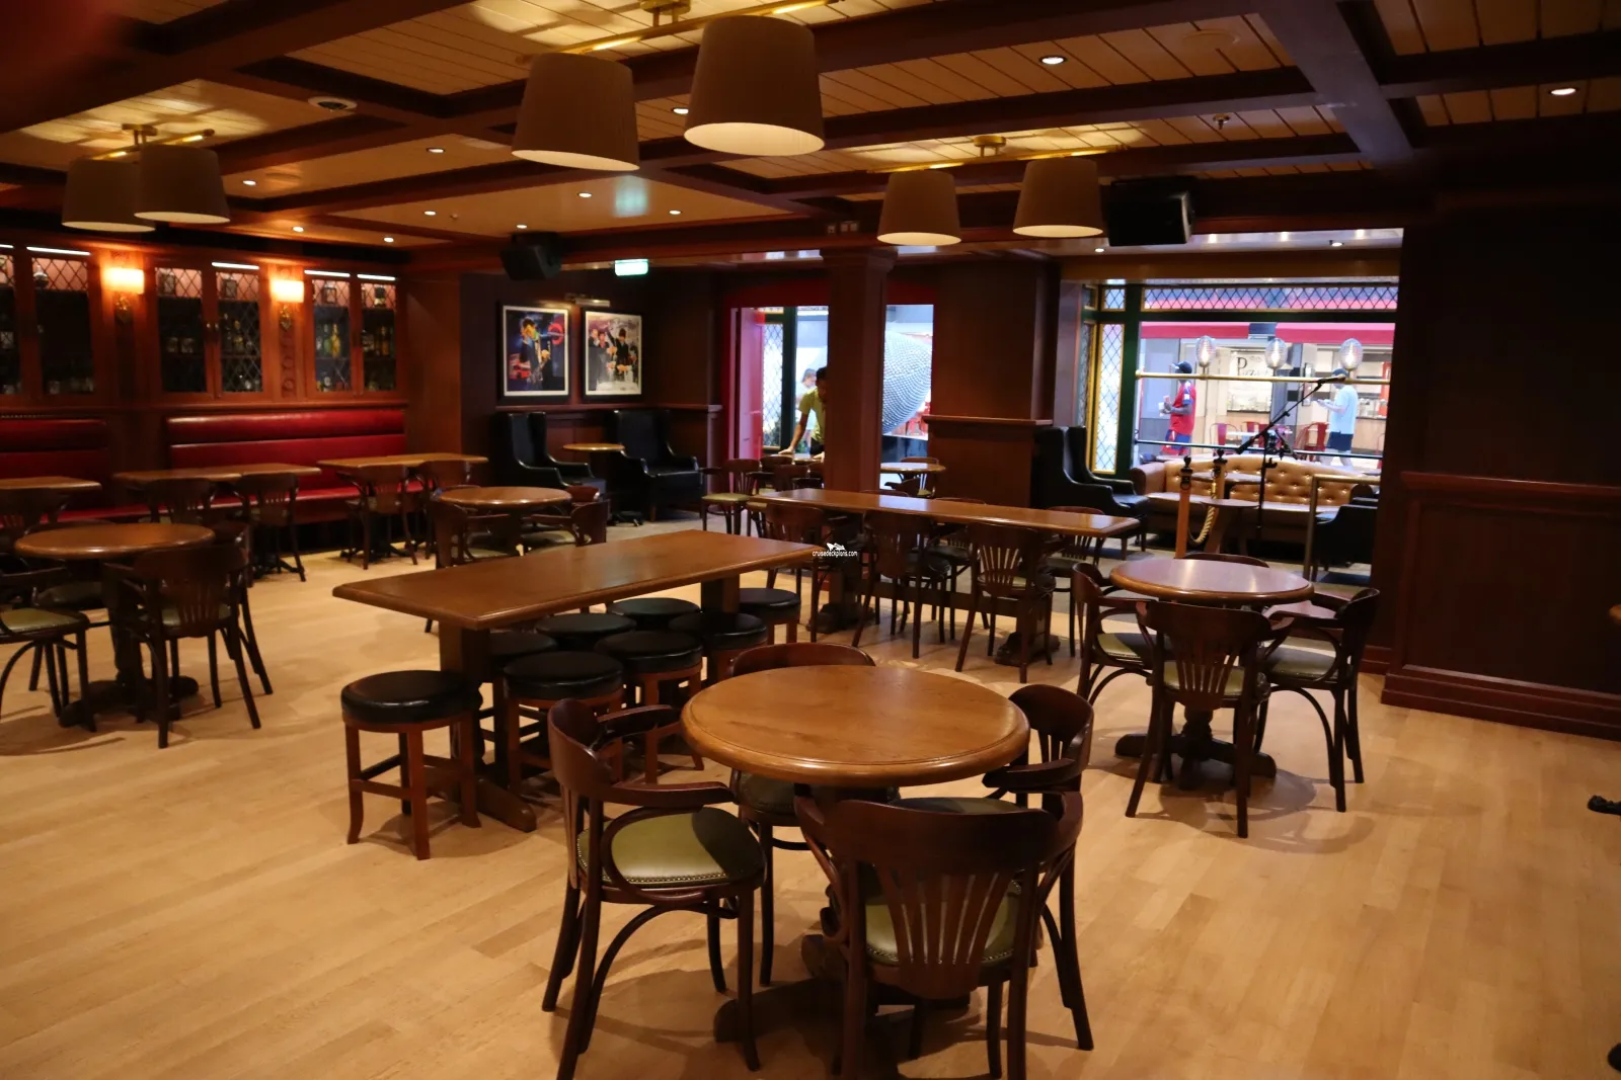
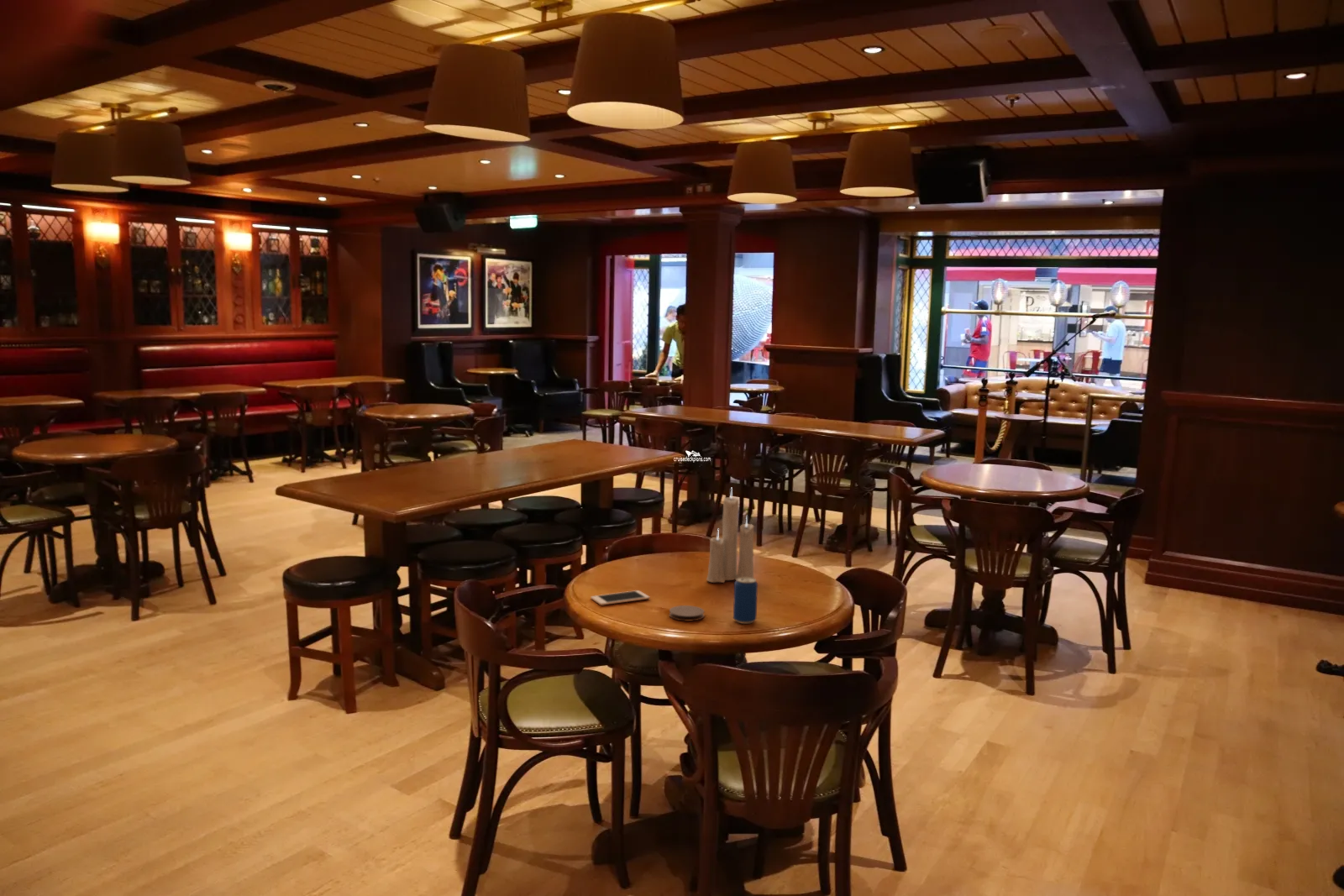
+ coaster [669,605,706,621]
+ beverage can [732,577,759,625]
+ candle [706,488,755,584]
+ cell phone [590,589,650,606]
